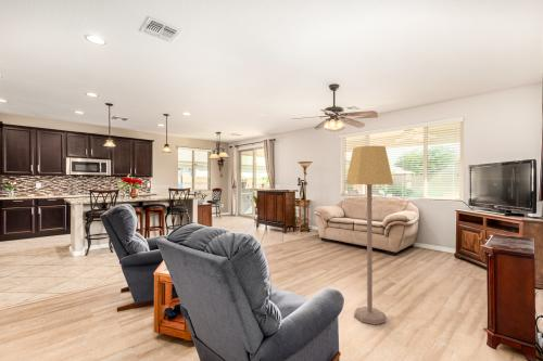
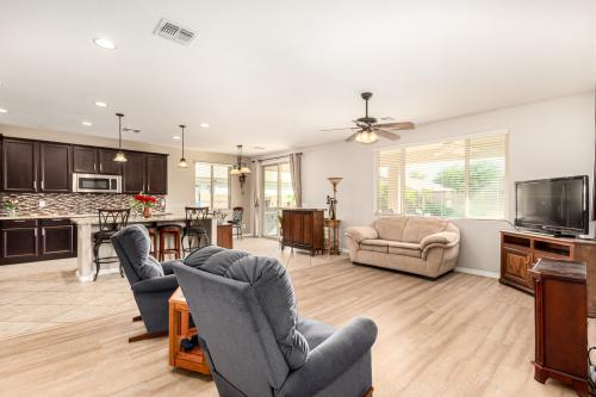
- lamp [344,144,394,325]
